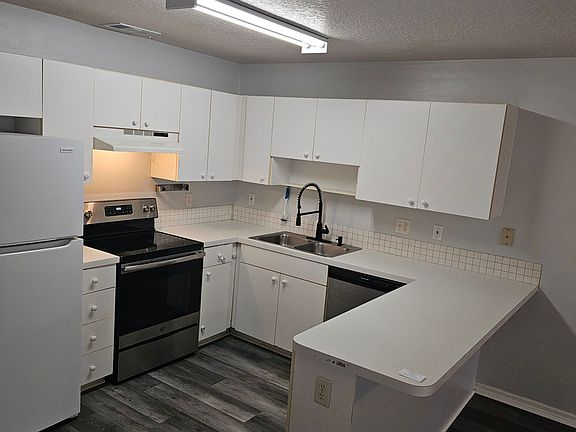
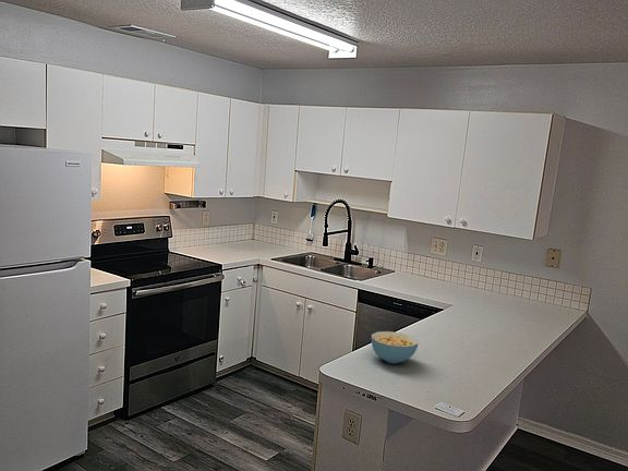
+ cereal bowl [371,330,419,364]
